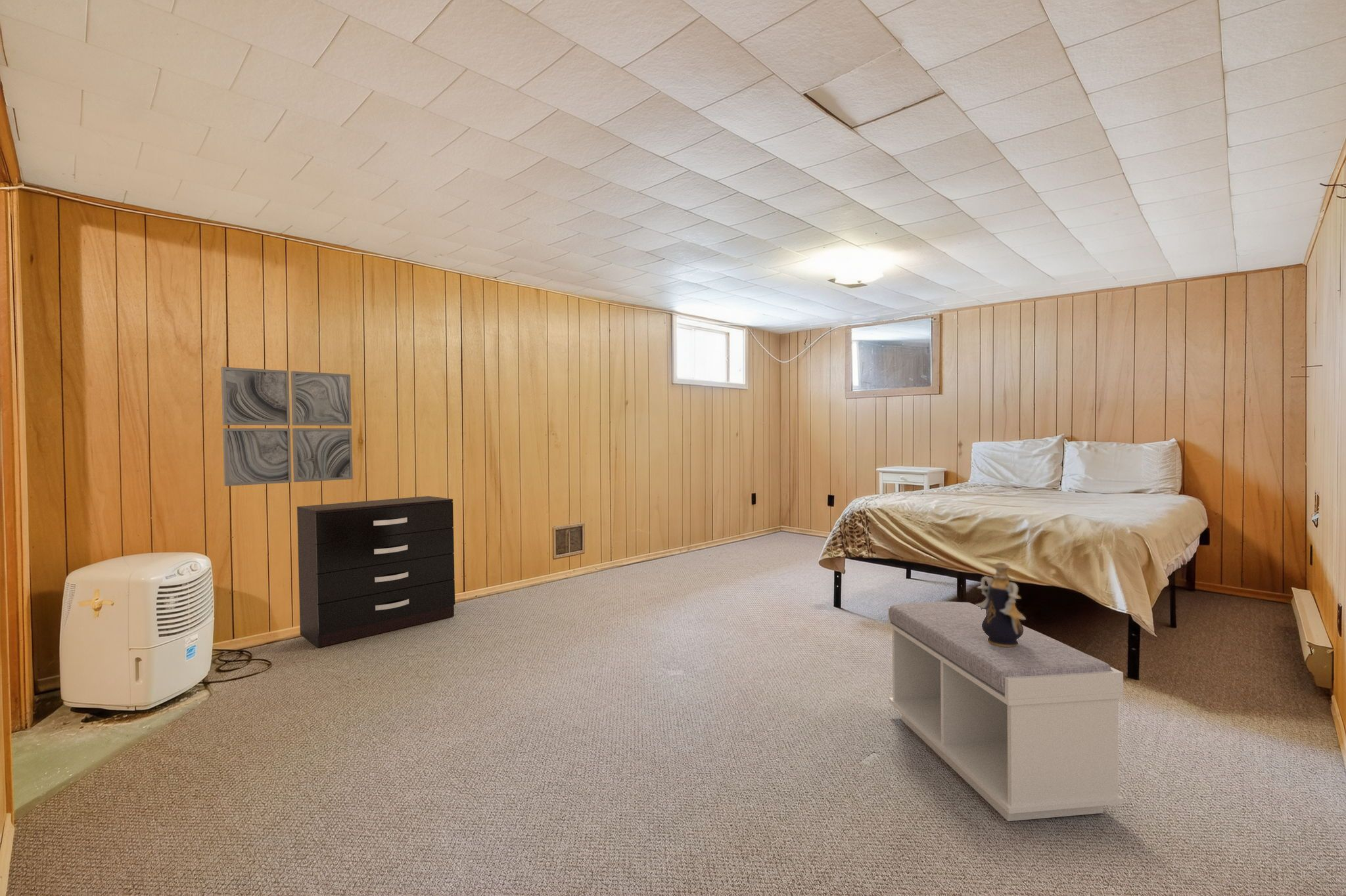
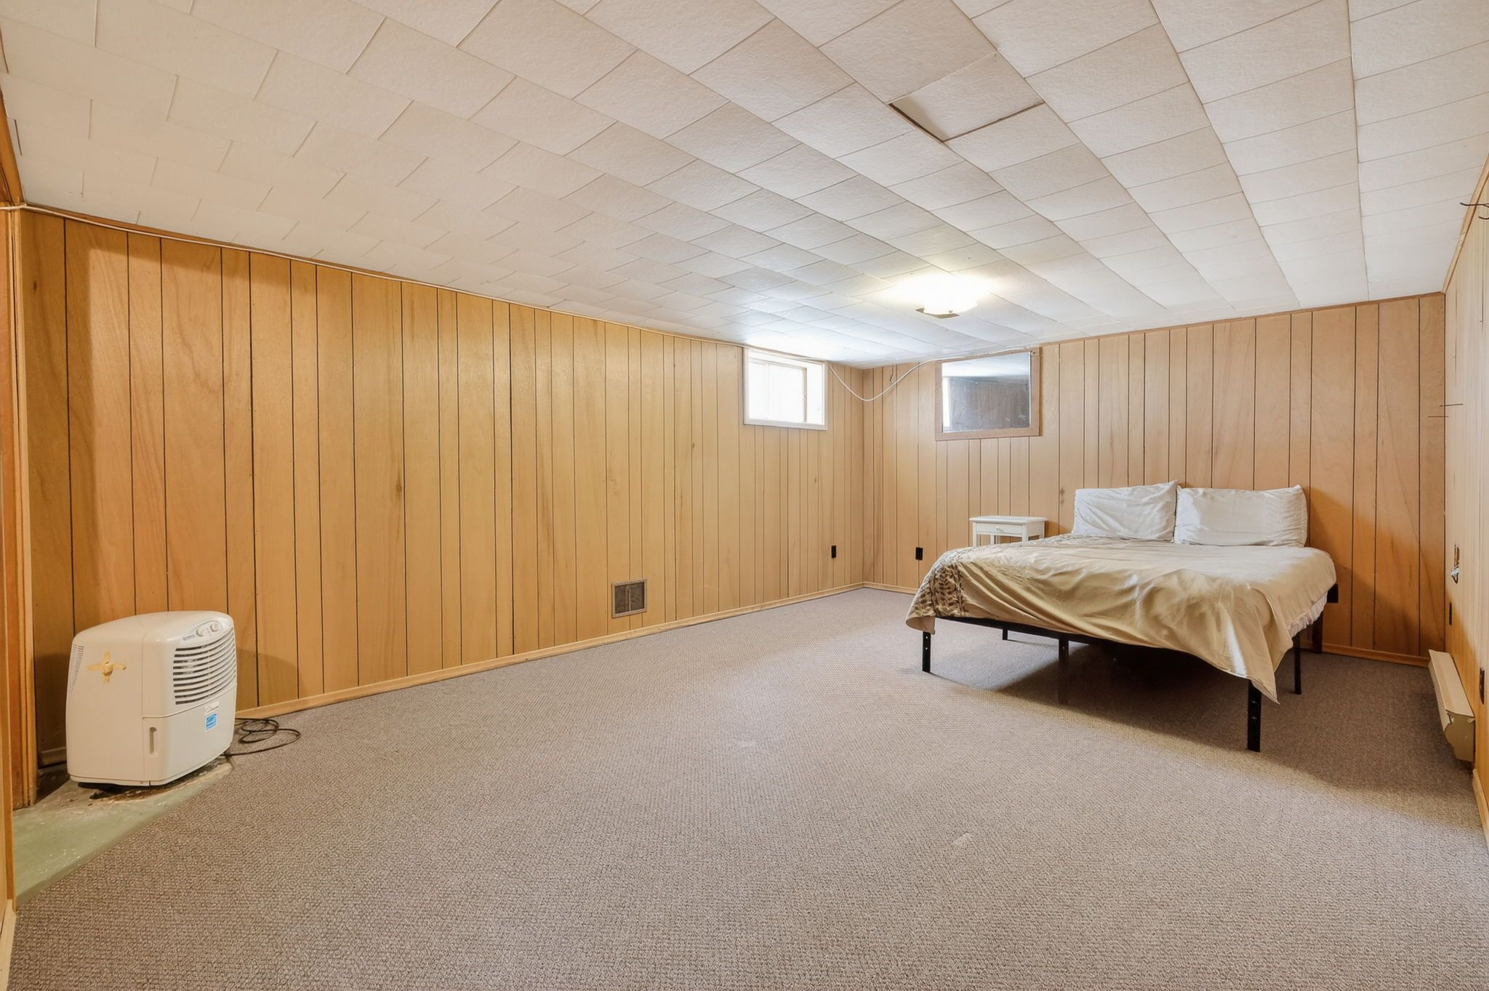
- dresser [296,495,455,648]
- bench [887,601,1125,822]
- wall art [221,367,354,487]
- decorative vase [975,562,1027,646]
